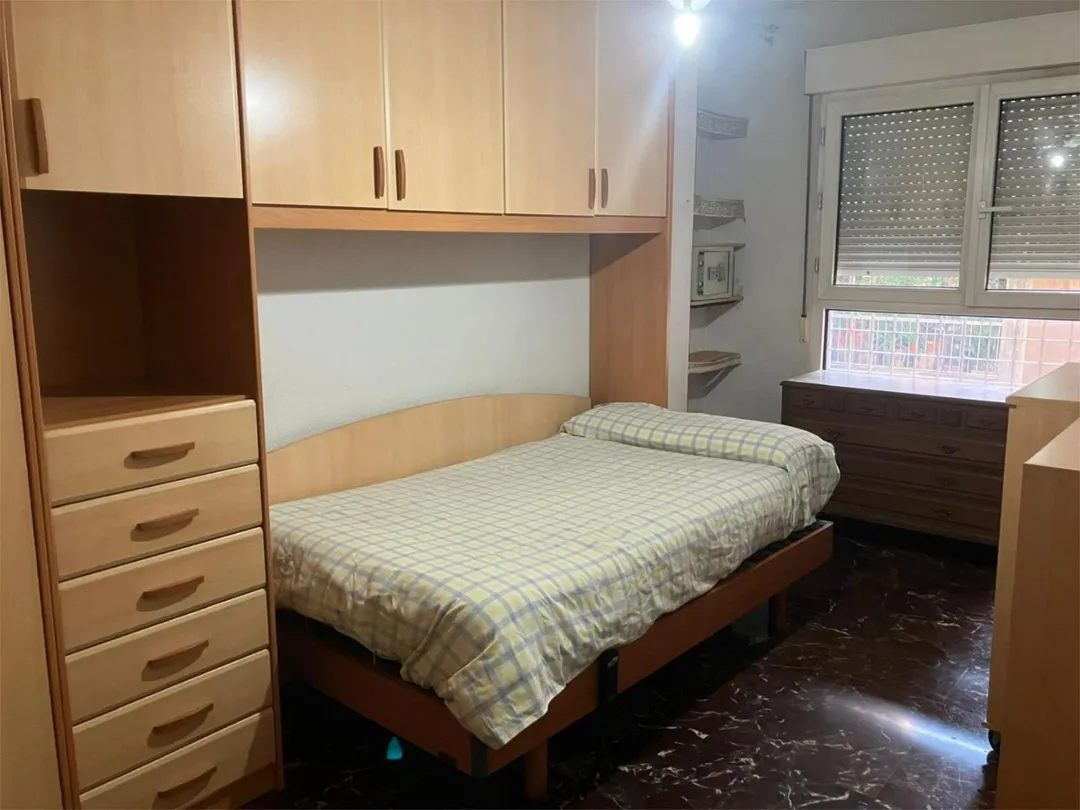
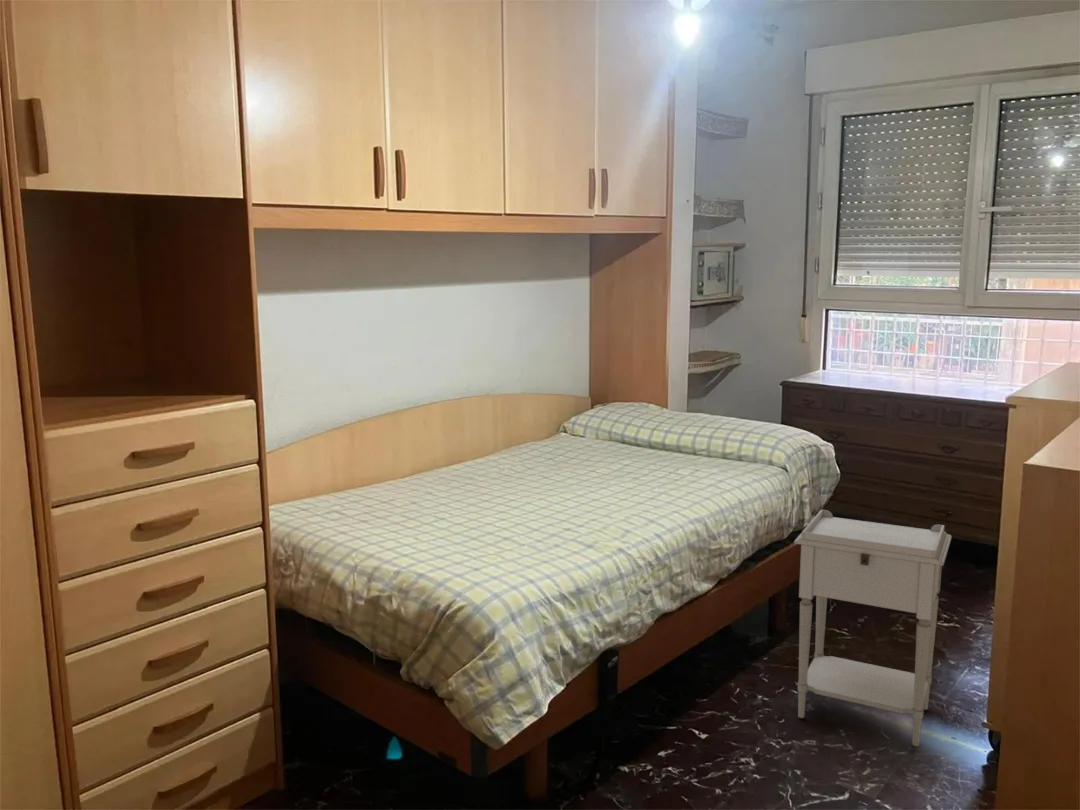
+ nightstand [793,509,952,747]
